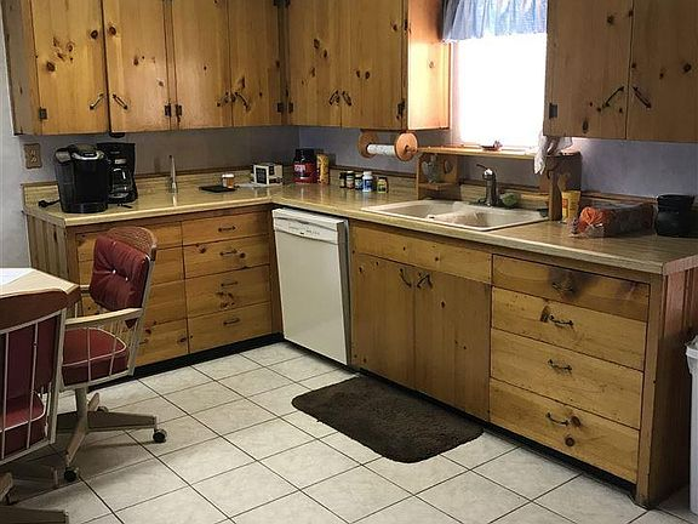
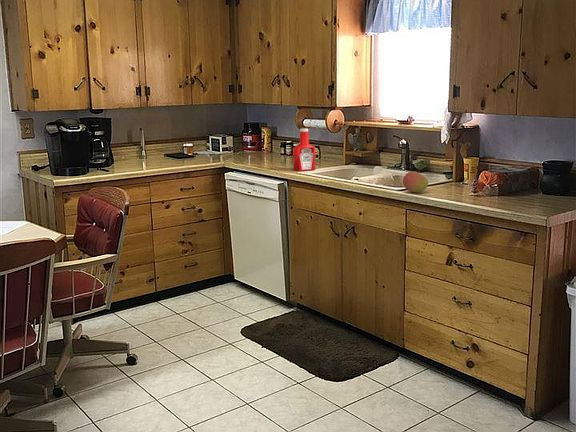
+ soap bottle [292,128,316,172]
+ fruit [401,171,429,194]
